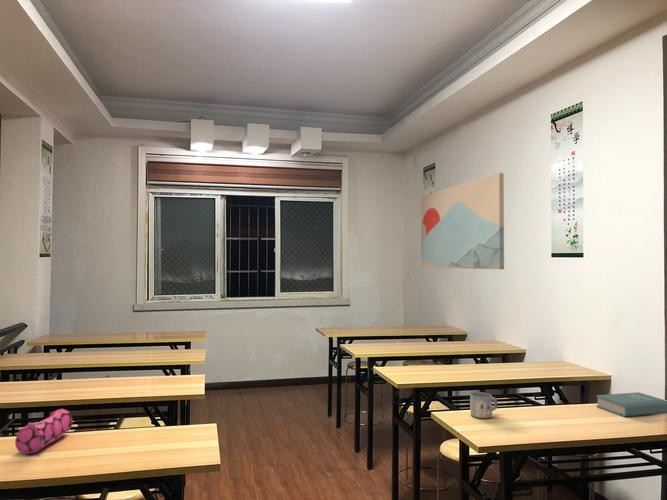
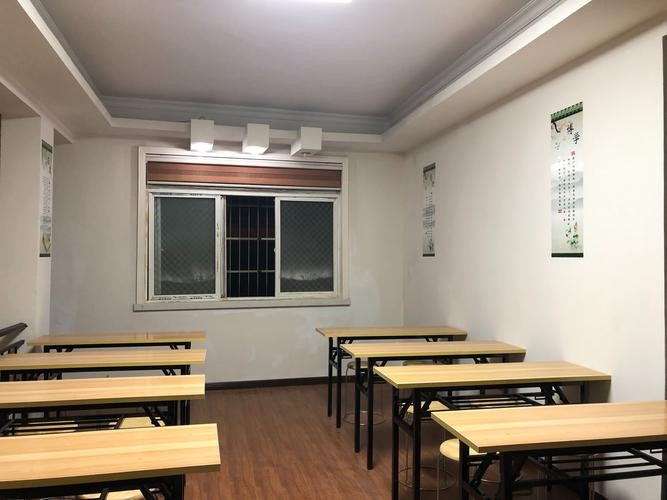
- mug [469,391,498,419]
- book [596,391,667,418]
- wall art [420,172,505,270]
- pencil case [14,408,73,455]
